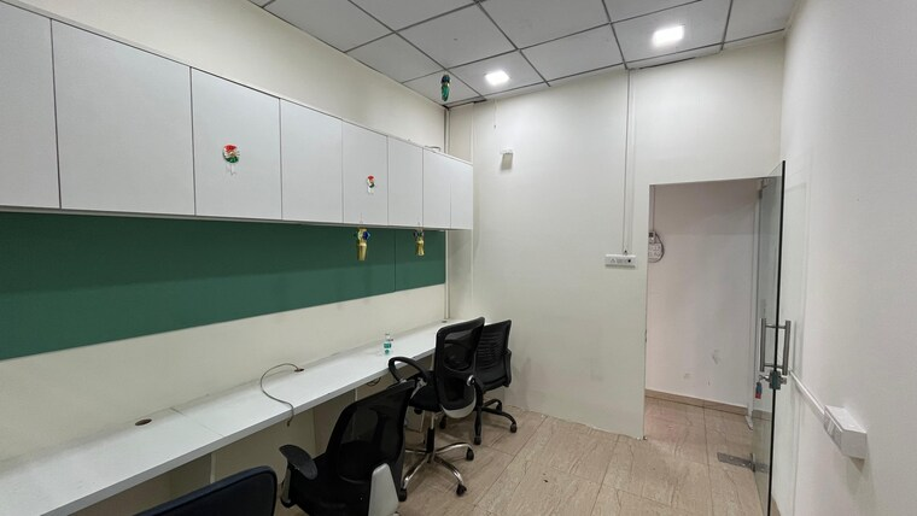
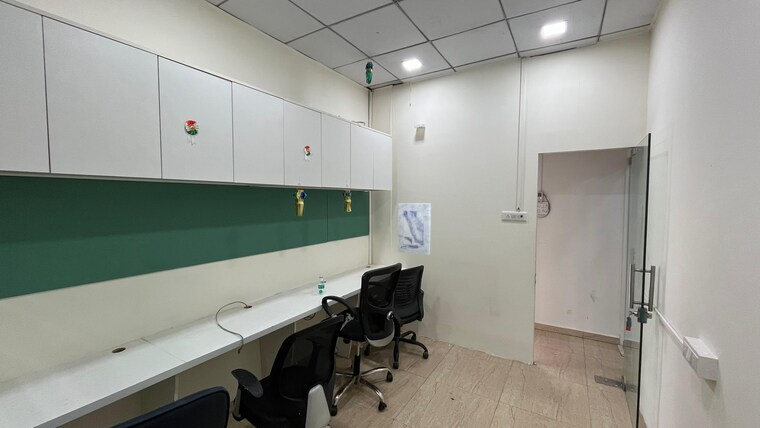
+ wall art [397,202,432,256]
